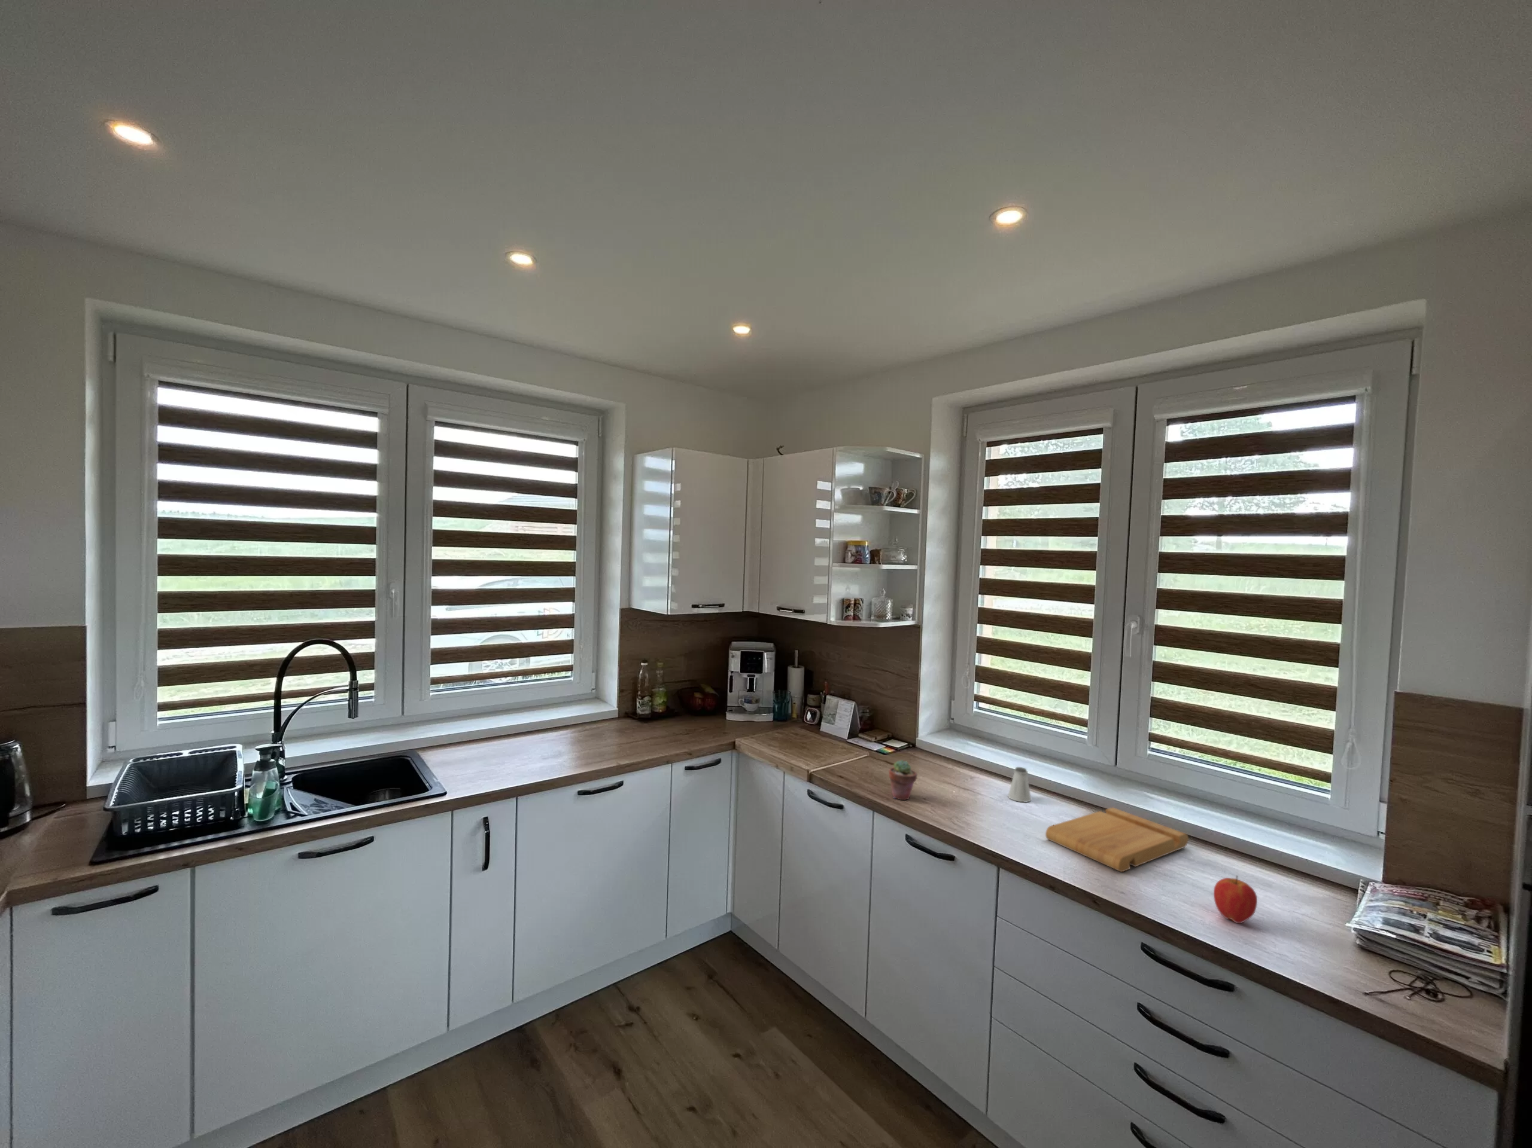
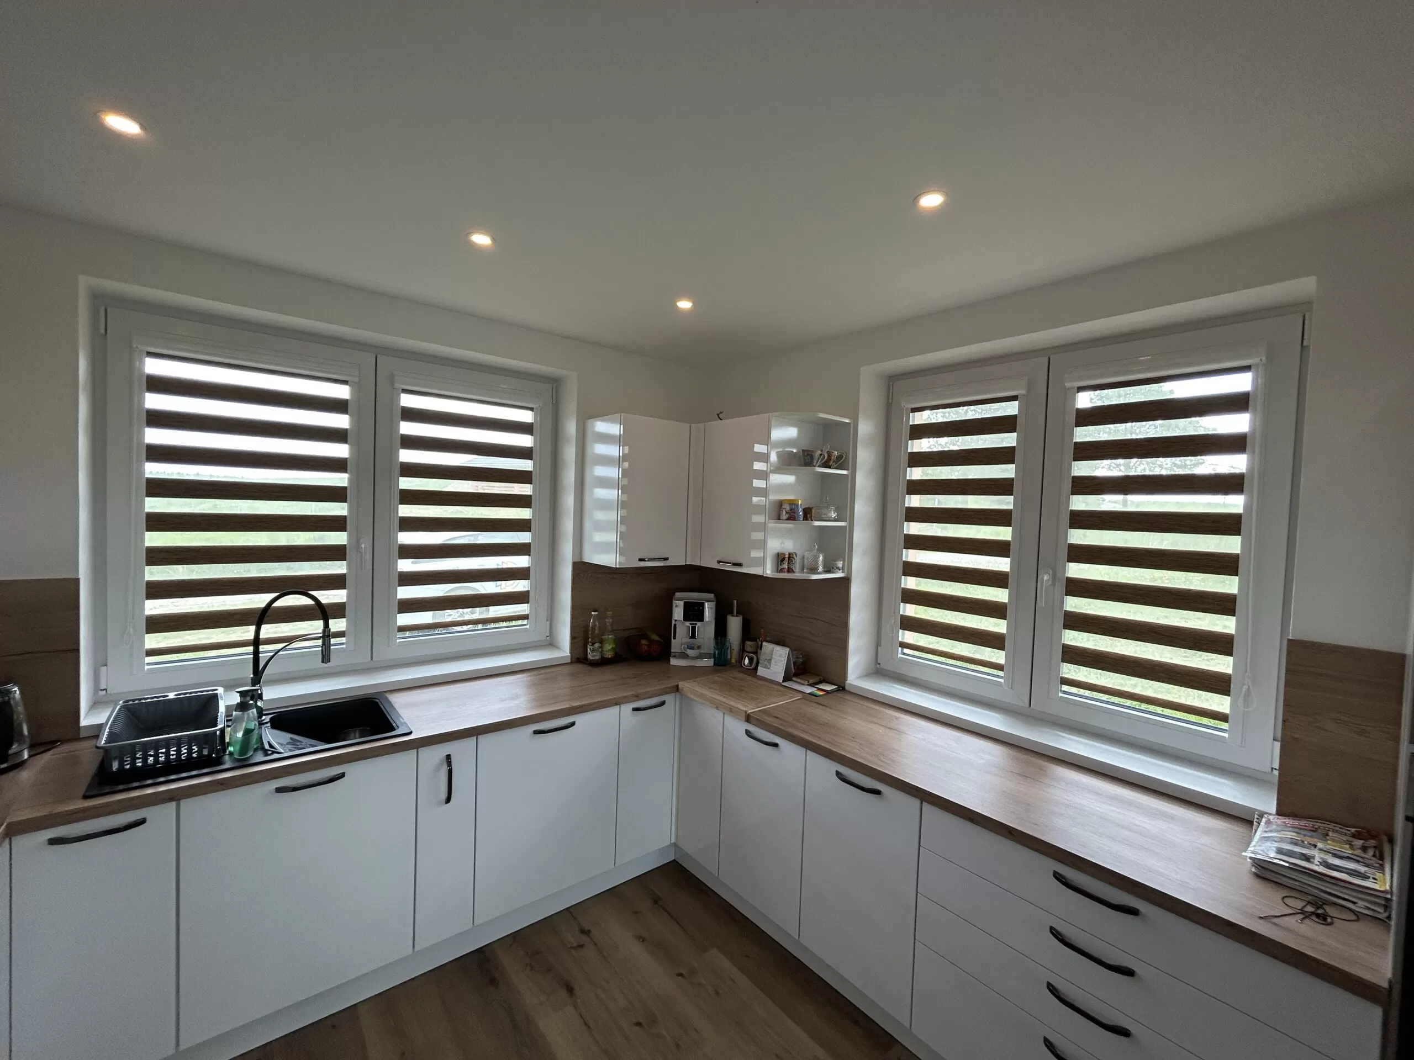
- saltshaker [1007,767,1031,803]
- apple [1214,874,1258,924]
- cutting board [1045,807,1189,872]
- potted succulent [888,760,918,801]
